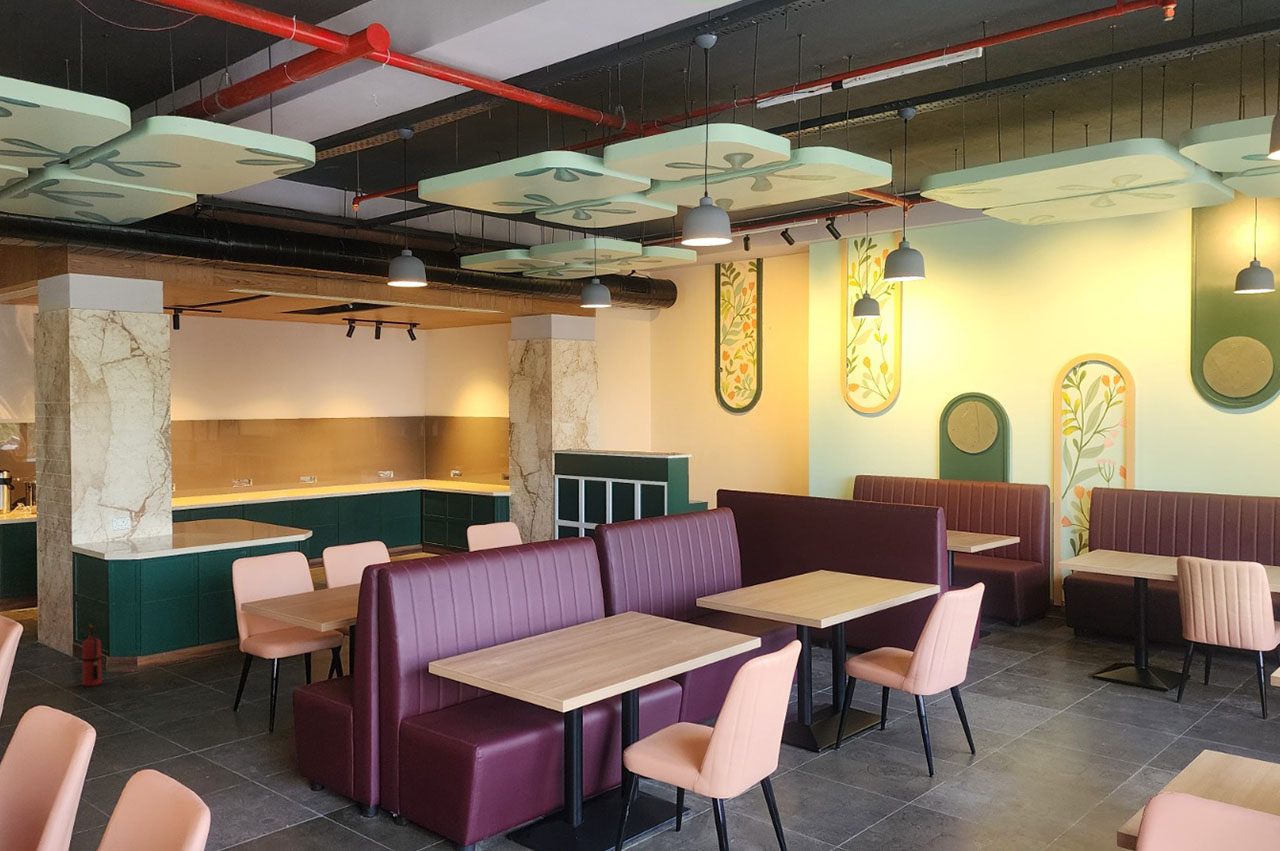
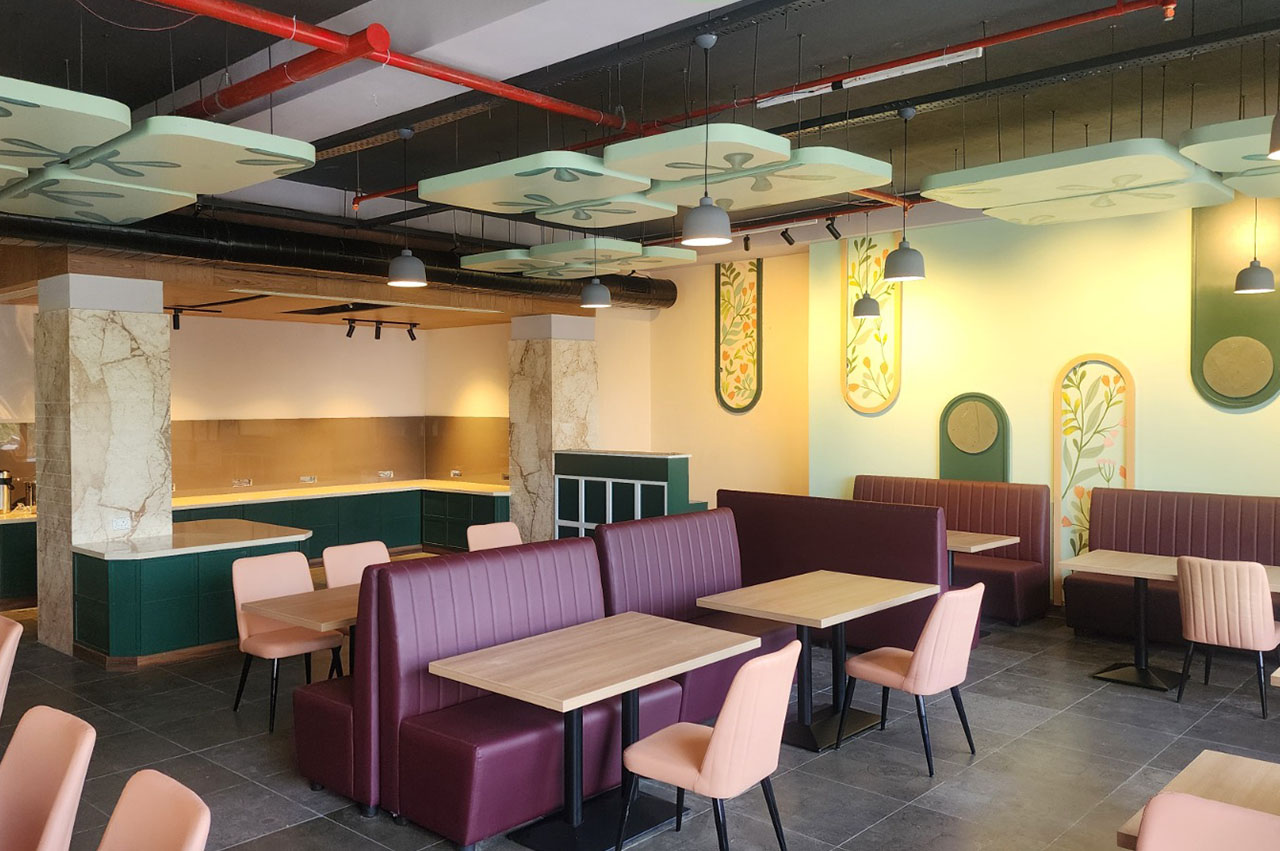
- fire extinguisher [81,622,103,687]
